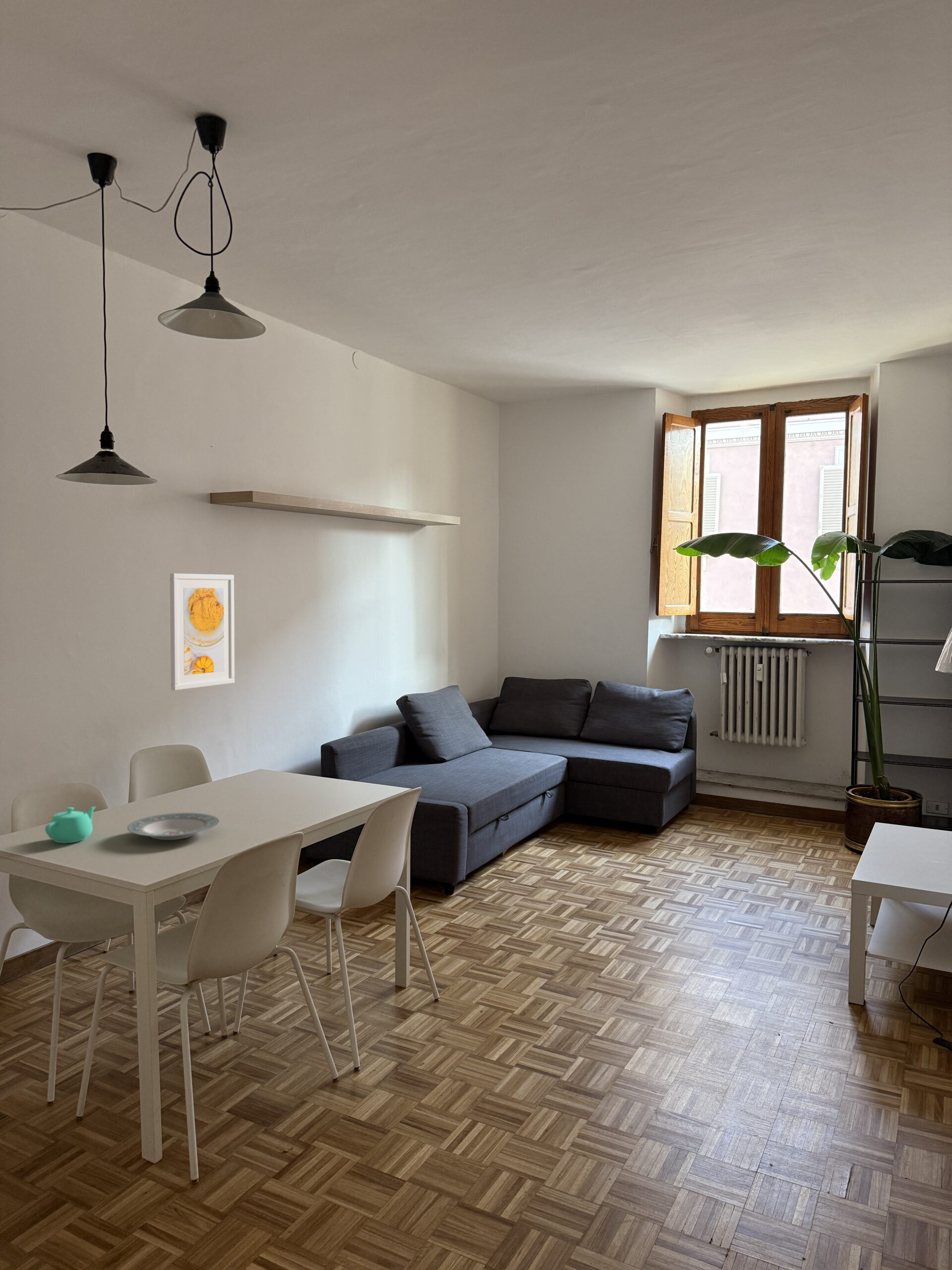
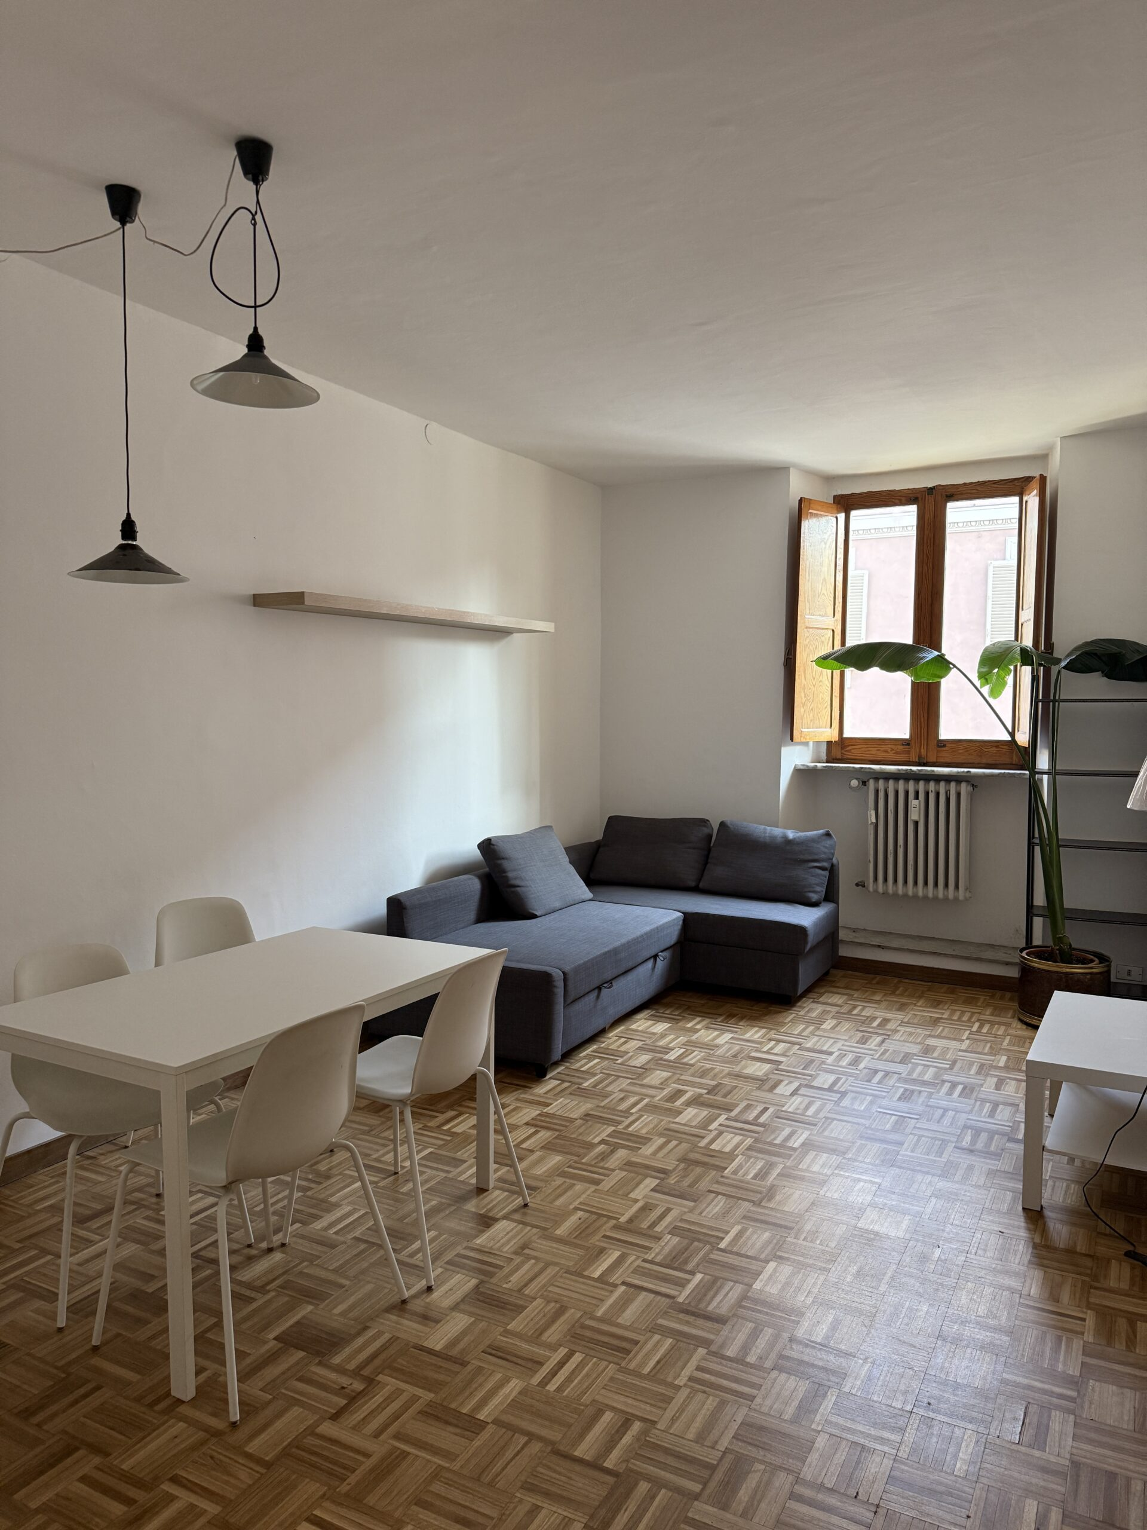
- plate [127,812,220,840]
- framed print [170,573,235,691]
- teapot [45,806,97,843]
